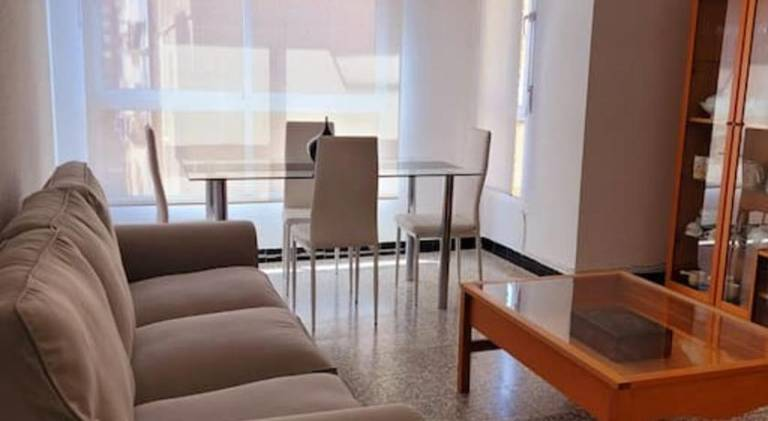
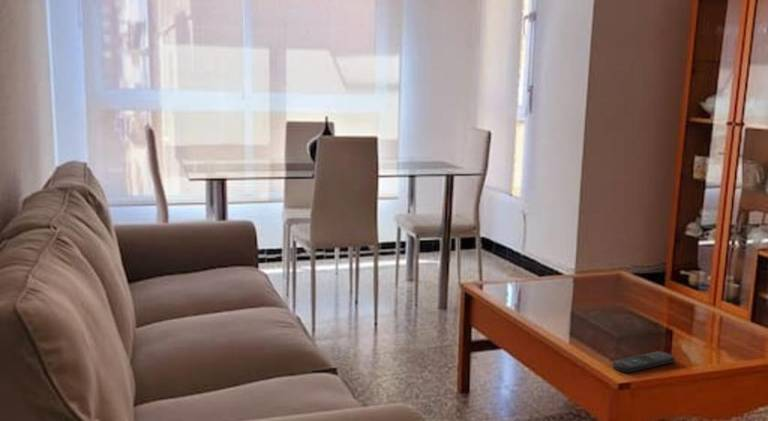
+ remote control [611,350,676,374]
